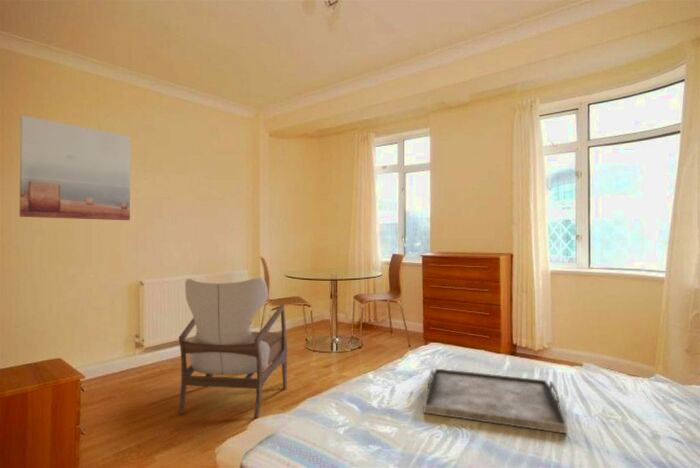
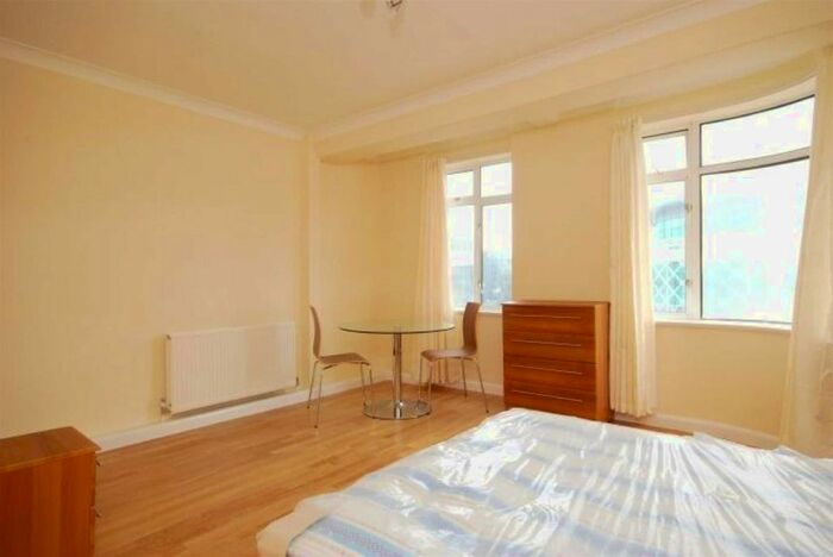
- serving tray [423,367,568,435]
- armchair [177,277,288,419]
- wall art [19,114,131,221]
